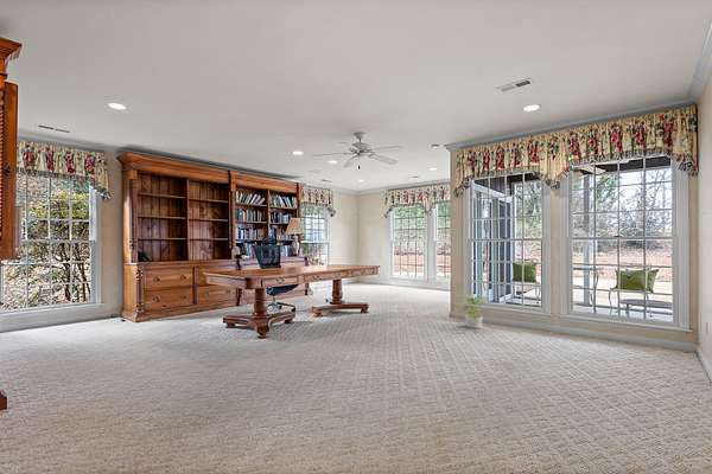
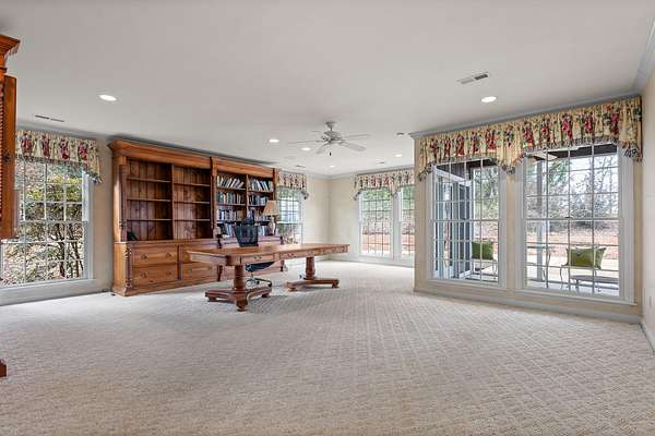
- potted plant [453,293,496,329]
